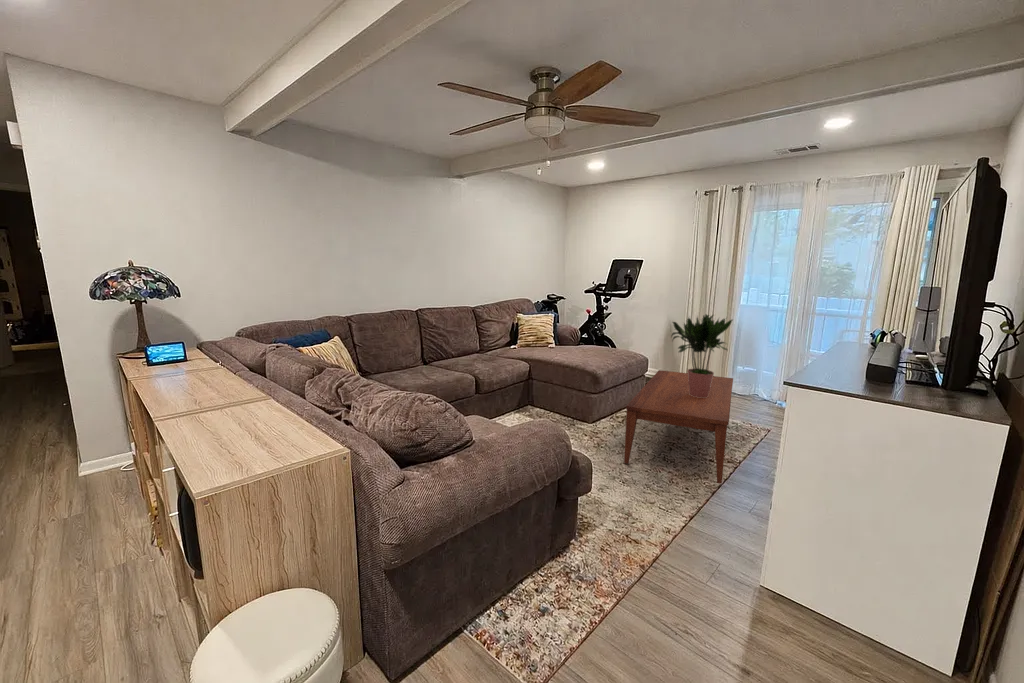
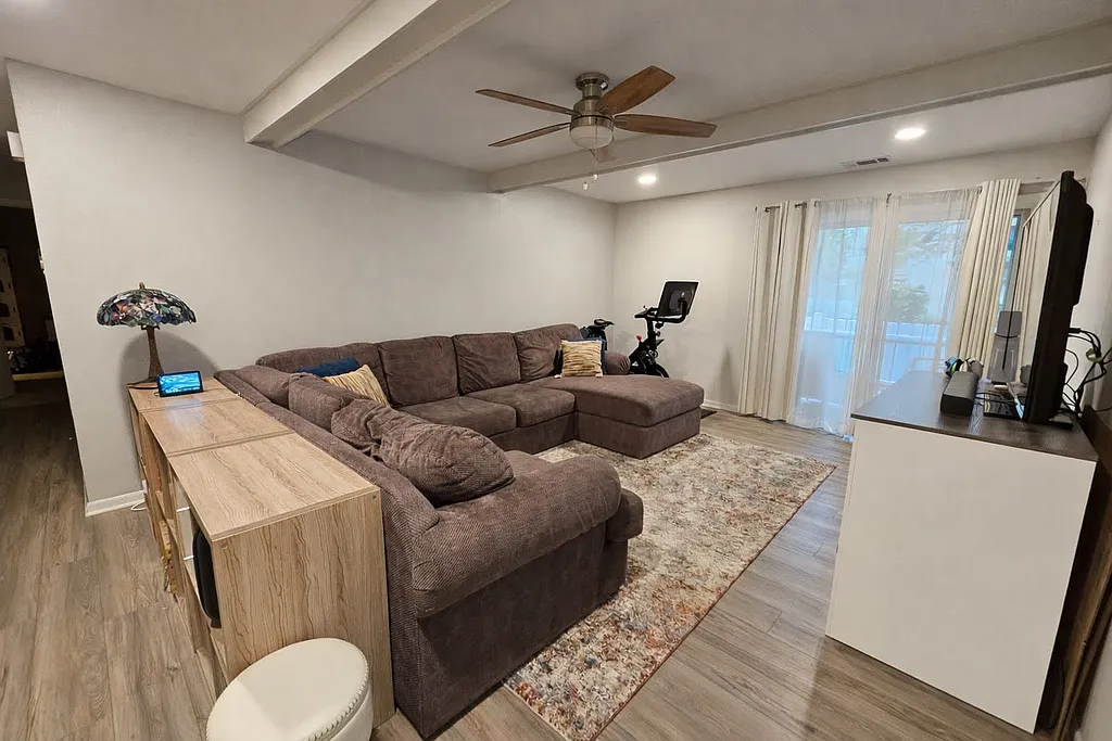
- potted plant [670,313,734,398]
- coffee table [623,369,734,485]
